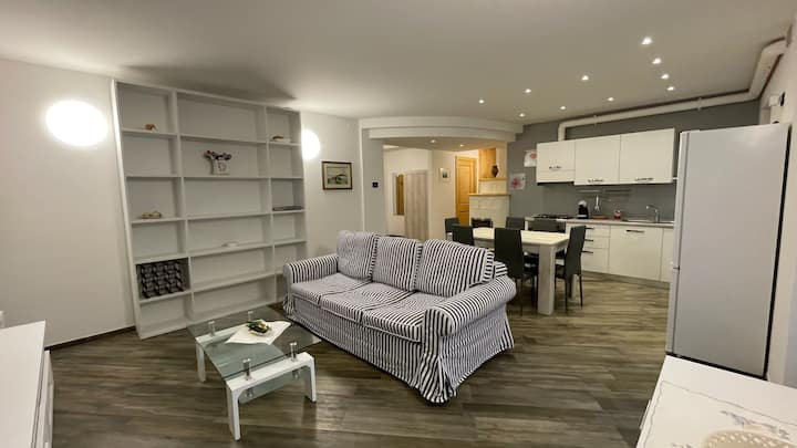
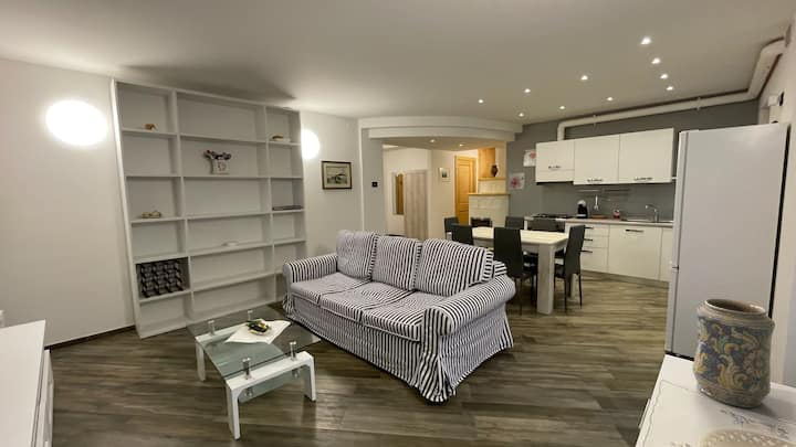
+ decorative vase [692,298,776,408]
